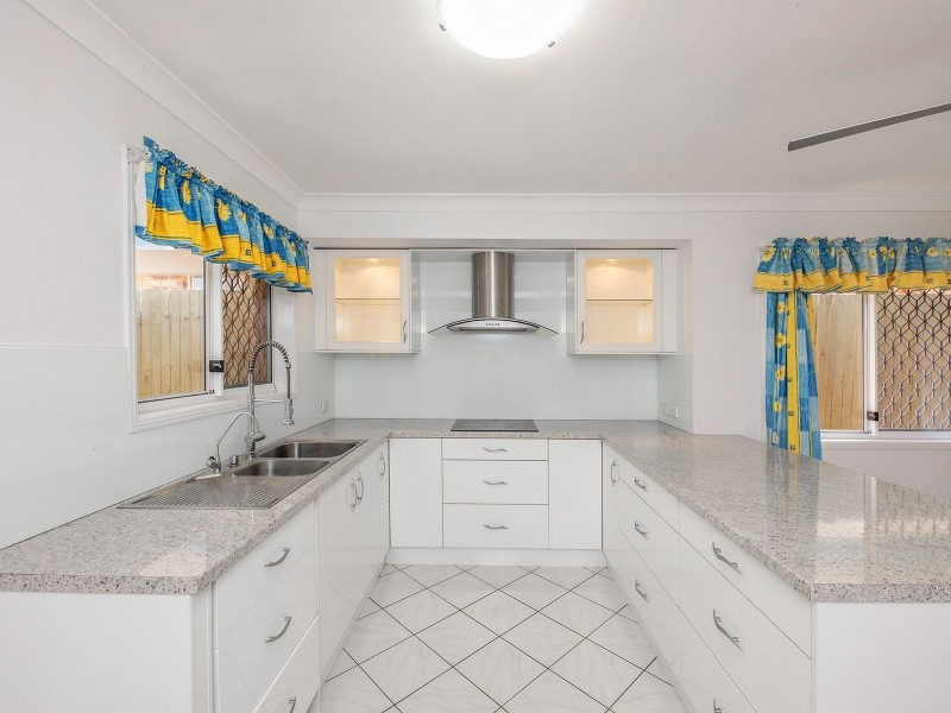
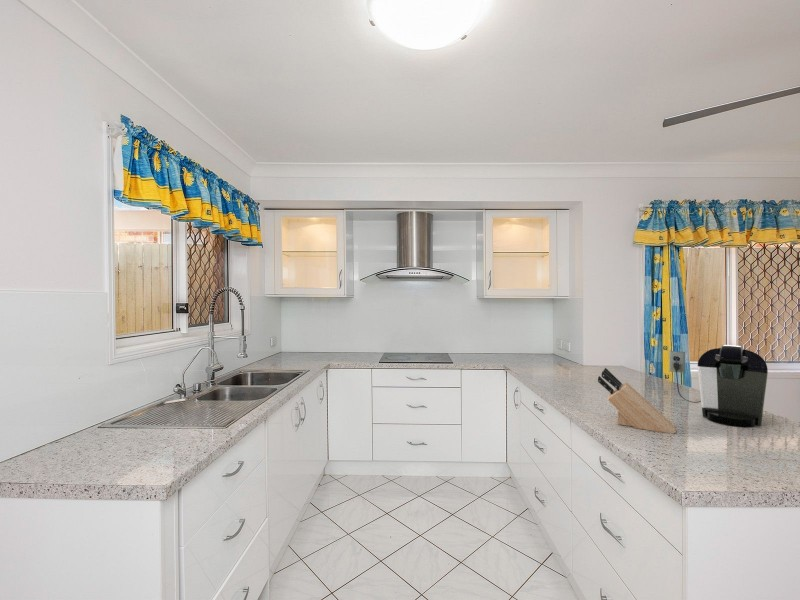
+ coffee maker [668,344,769,429]
+ knife block [597,367,677,435]
